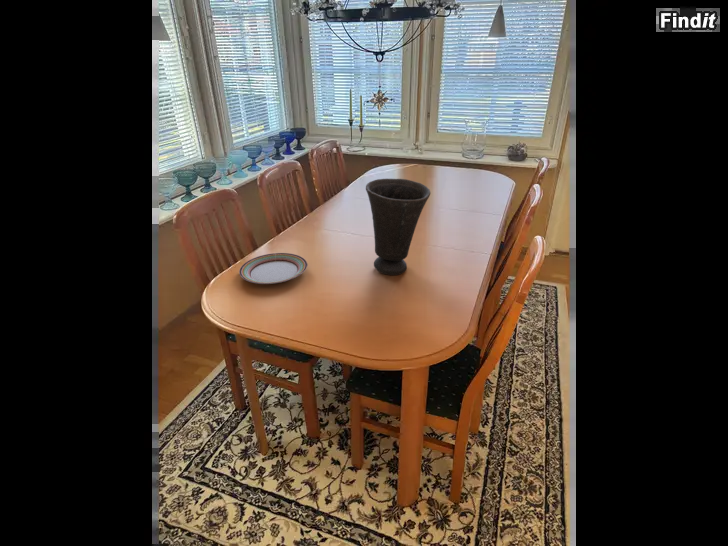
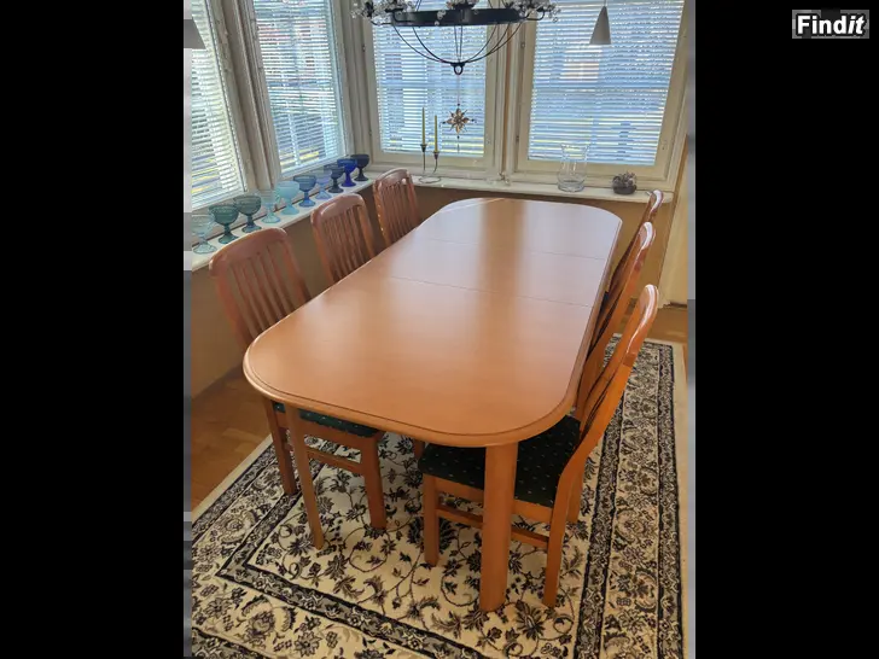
- vase [365,178,431,276]
- plate [238,252,308,285]
